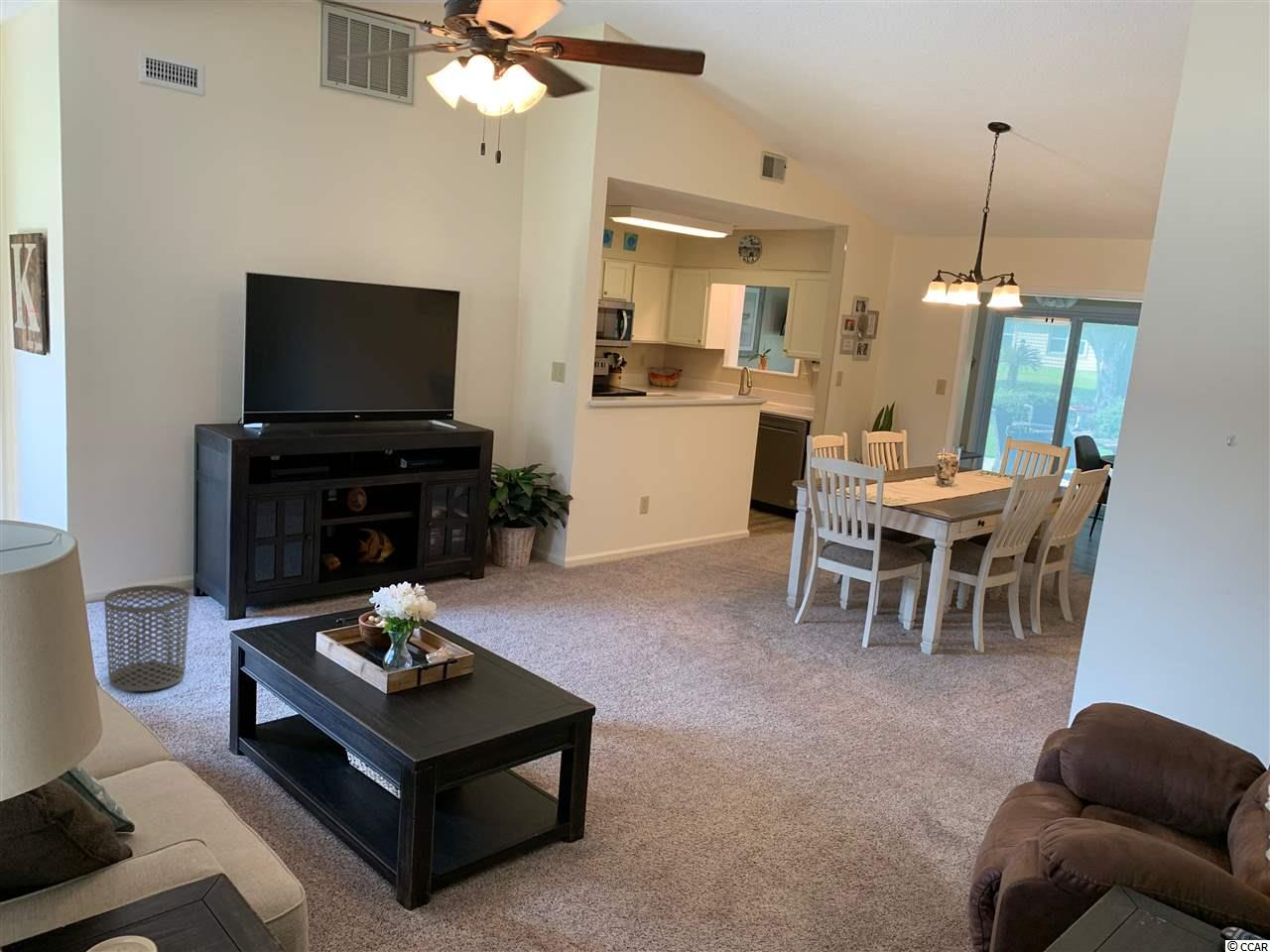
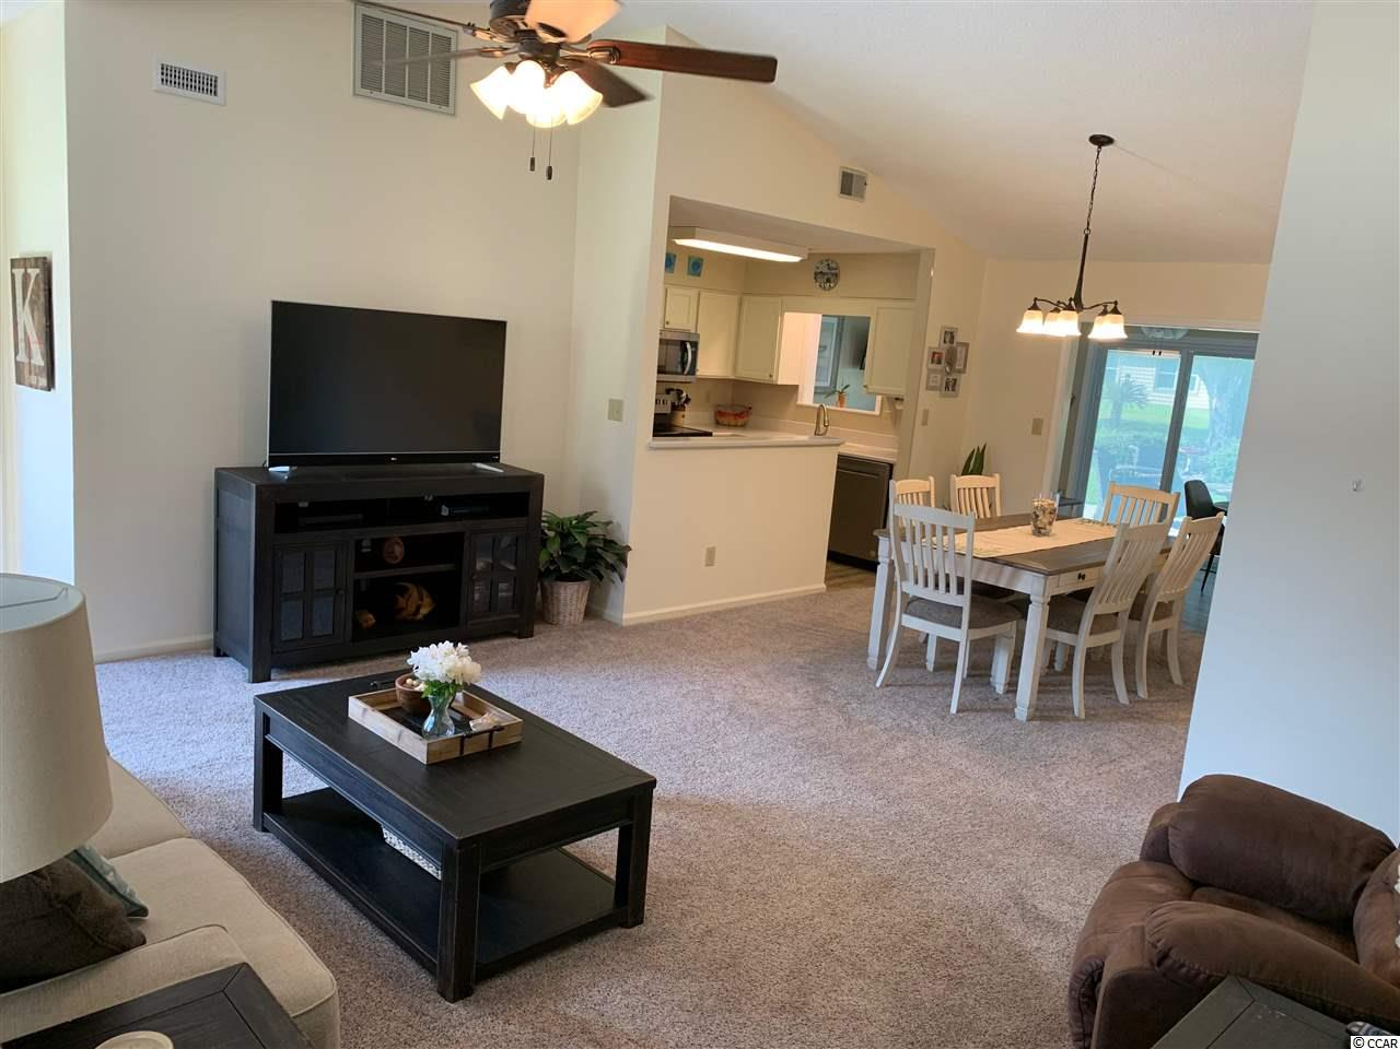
- waste bin [103,584,191,692]
